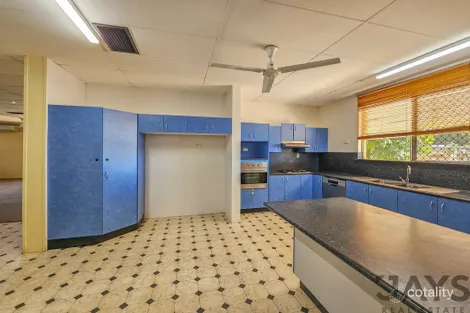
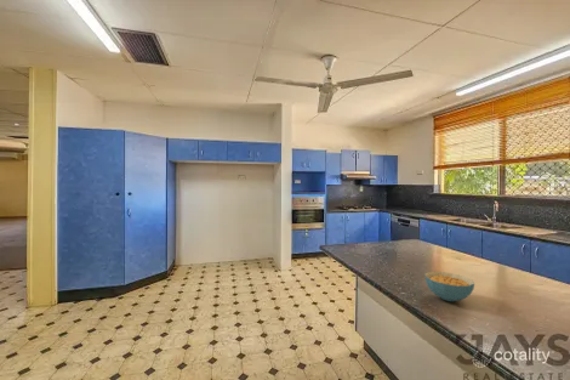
+ cereal bowl [423,271,475,302]
